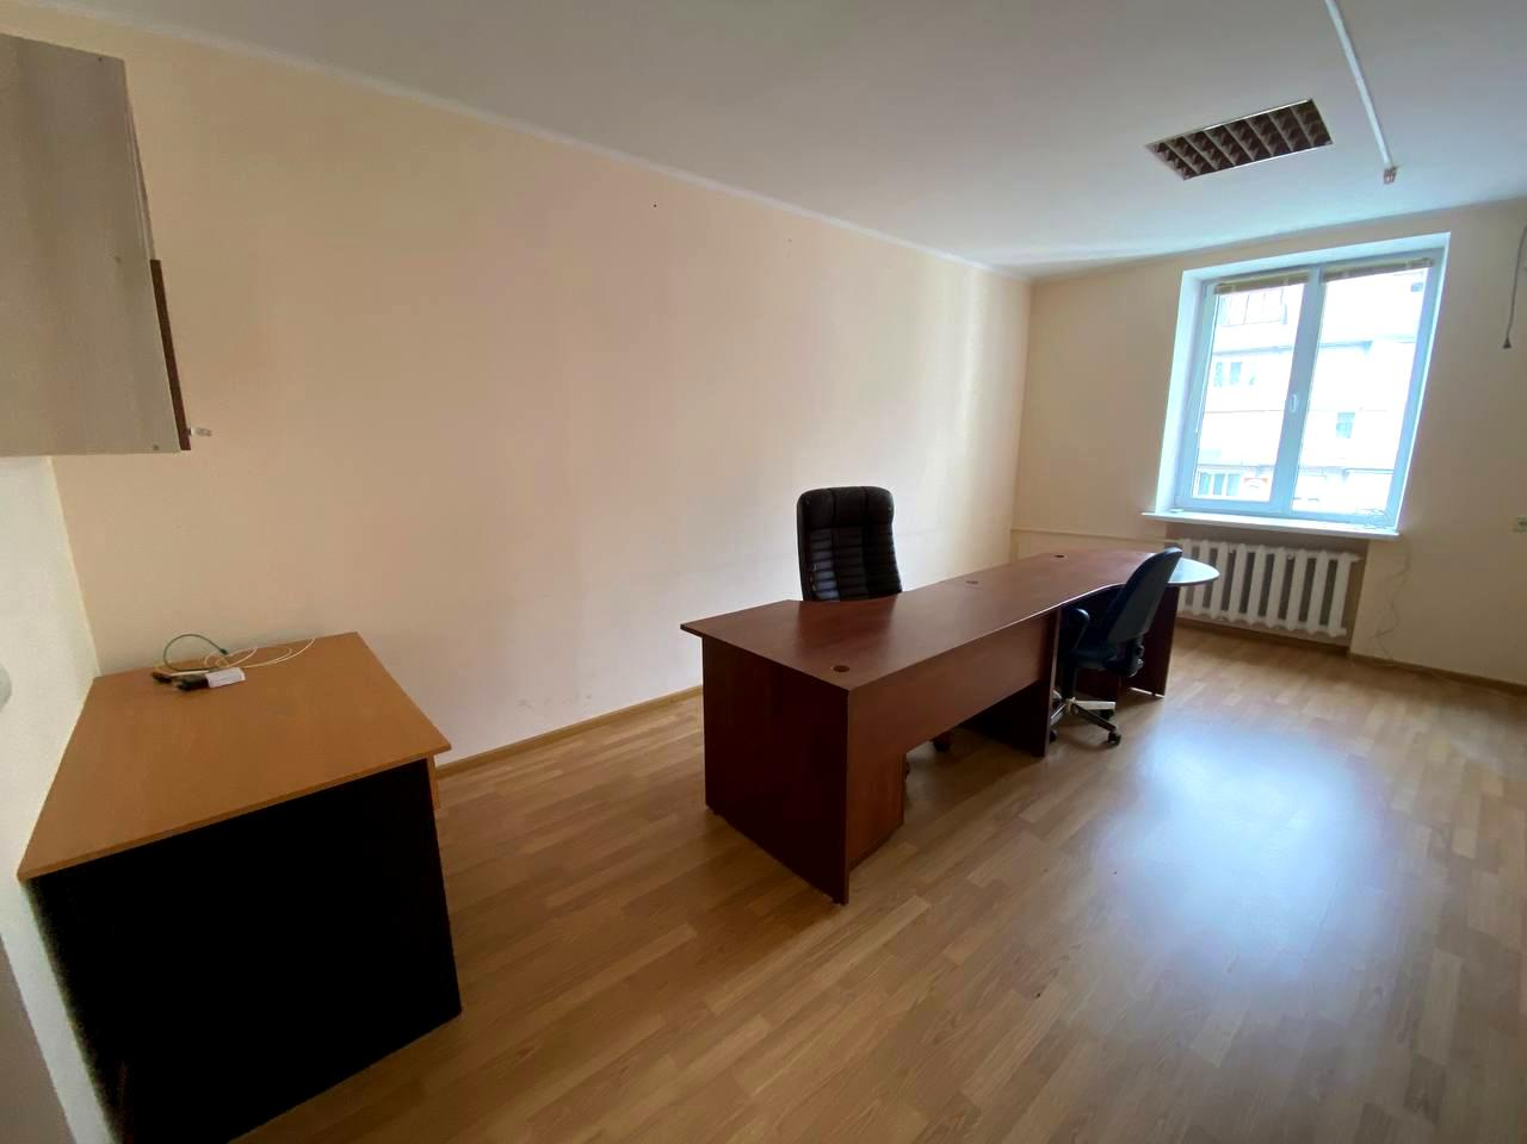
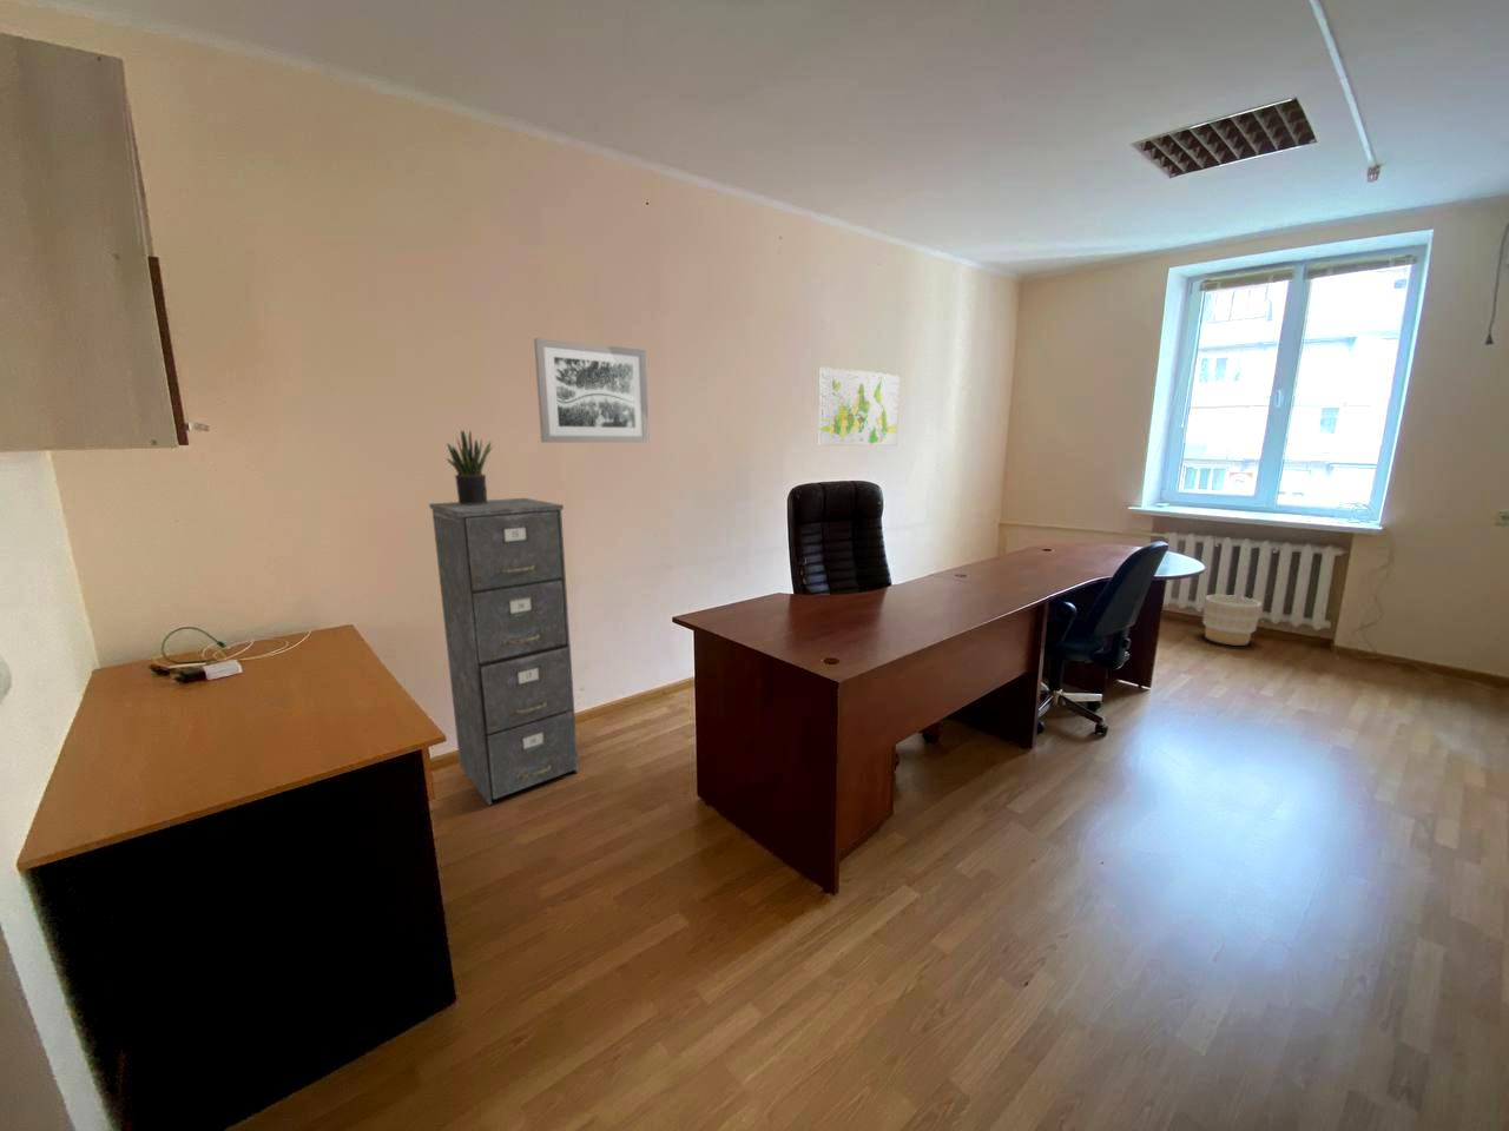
+ planter [1201,594,1263,646]
+ wall art [532,337,651,444]
+ potted plant [446,429,494,505]
+ map [819,365,901,447]
+ filing cabinet [428,497,580,805]
